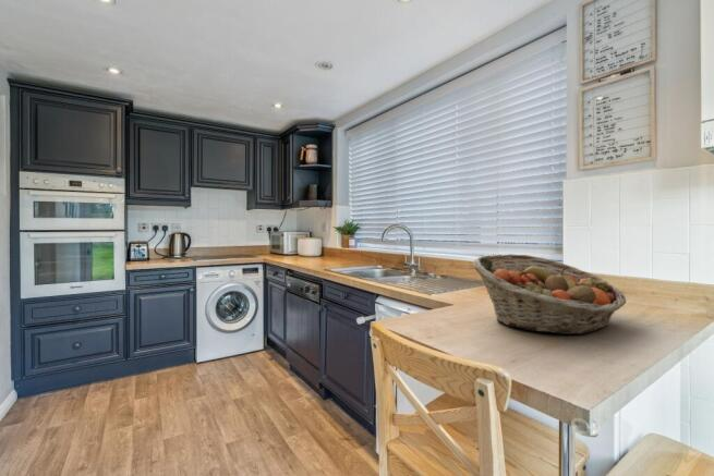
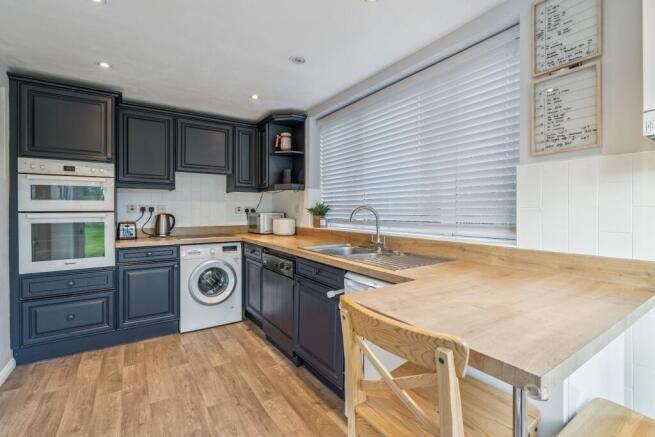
- fruit basket [472,253,627,335]
